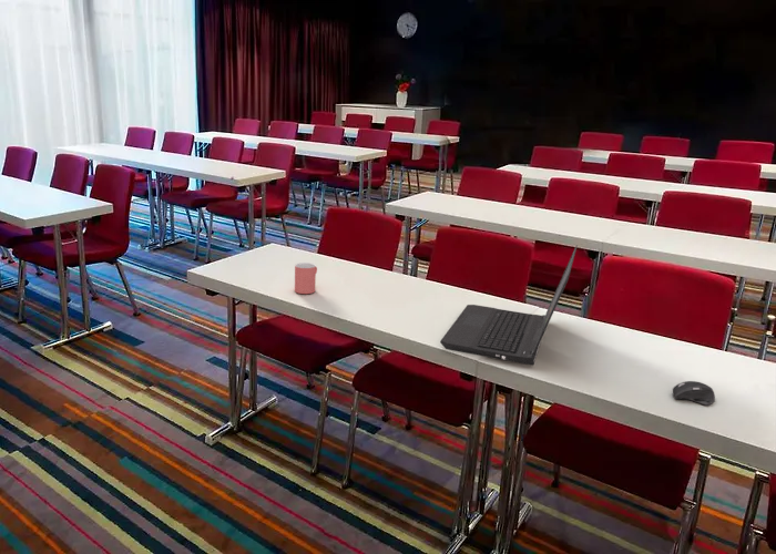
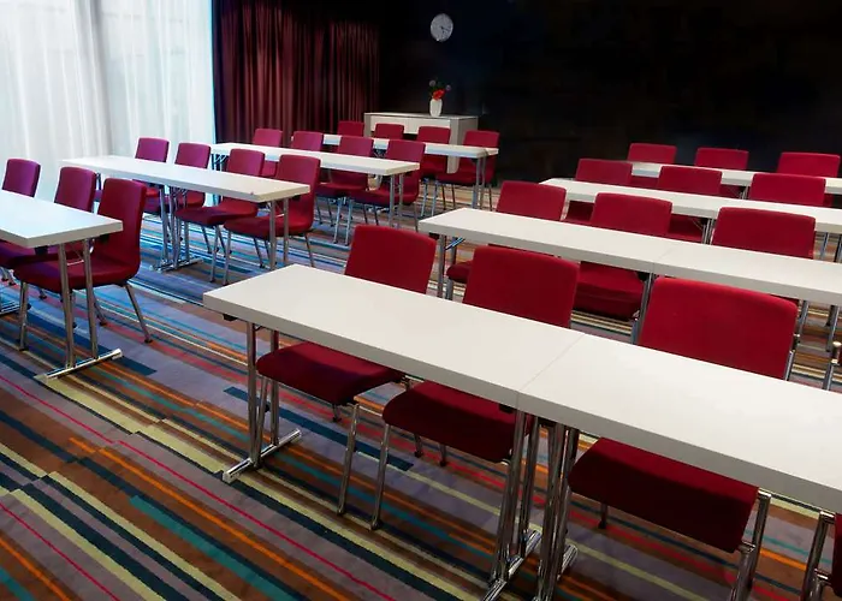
- computer mouse [672,380,716,407]
- laptop computer [439,244,579,366]
- cup [294,261,318,295]
